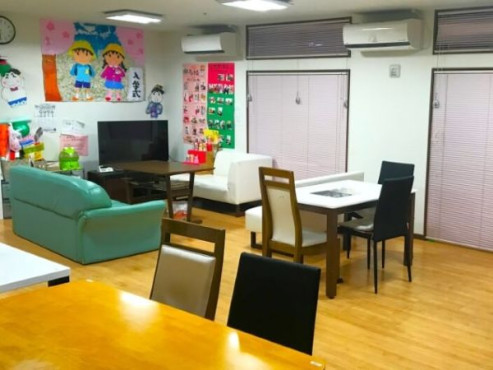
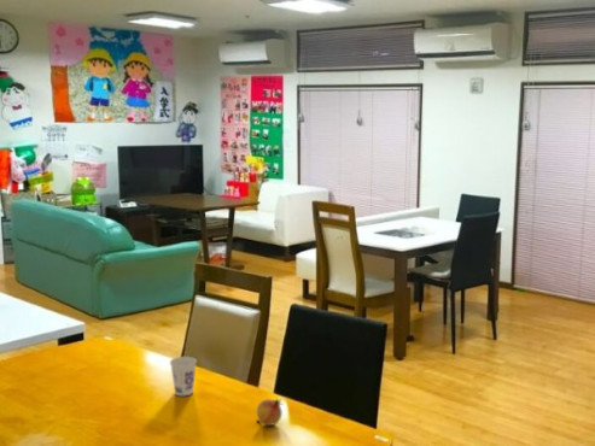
+ cup [169,356,198,397]
+ fruit [256,397,285,427]
